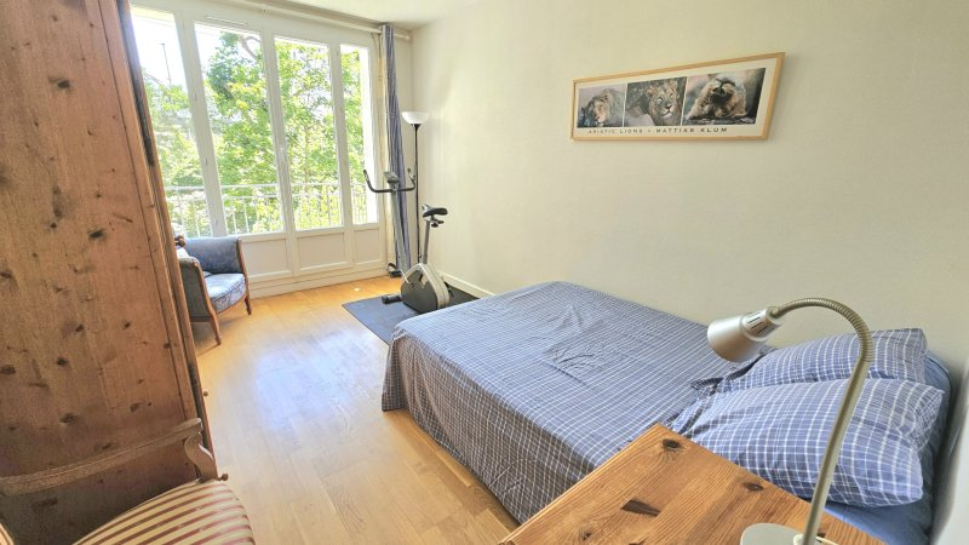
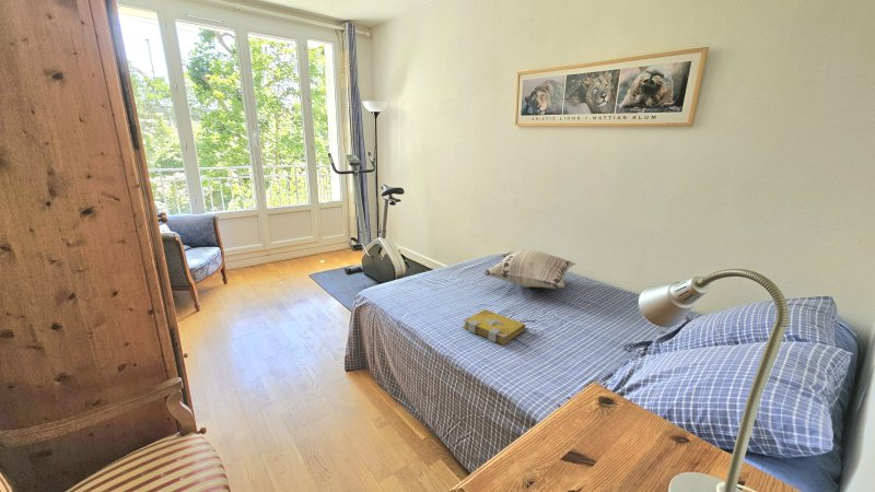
+ decorative pillow [482,248,576,290]
+ spell book [463,308,526,345]
